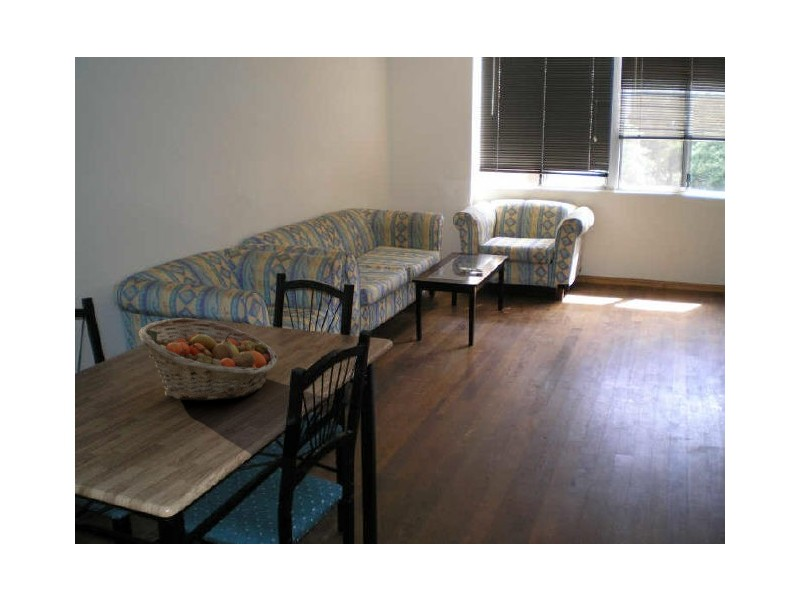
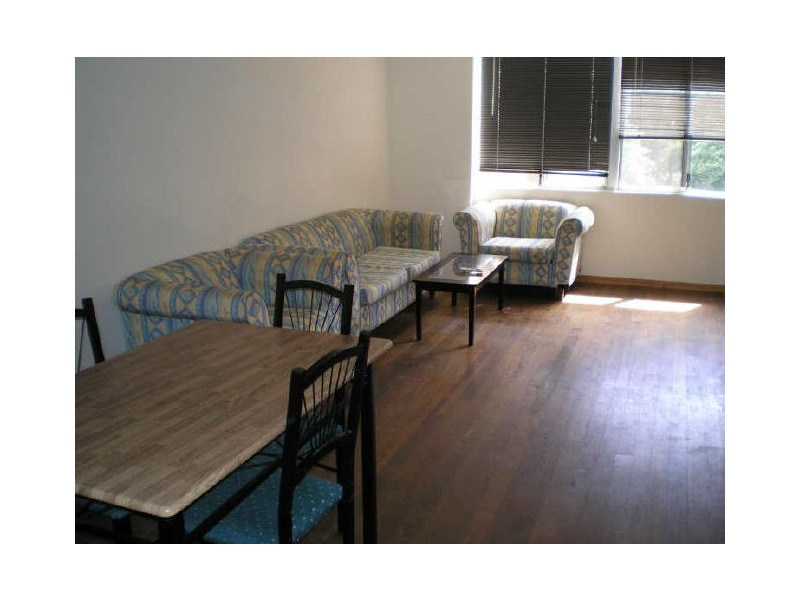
- fruit basket [138,317,279,401]
